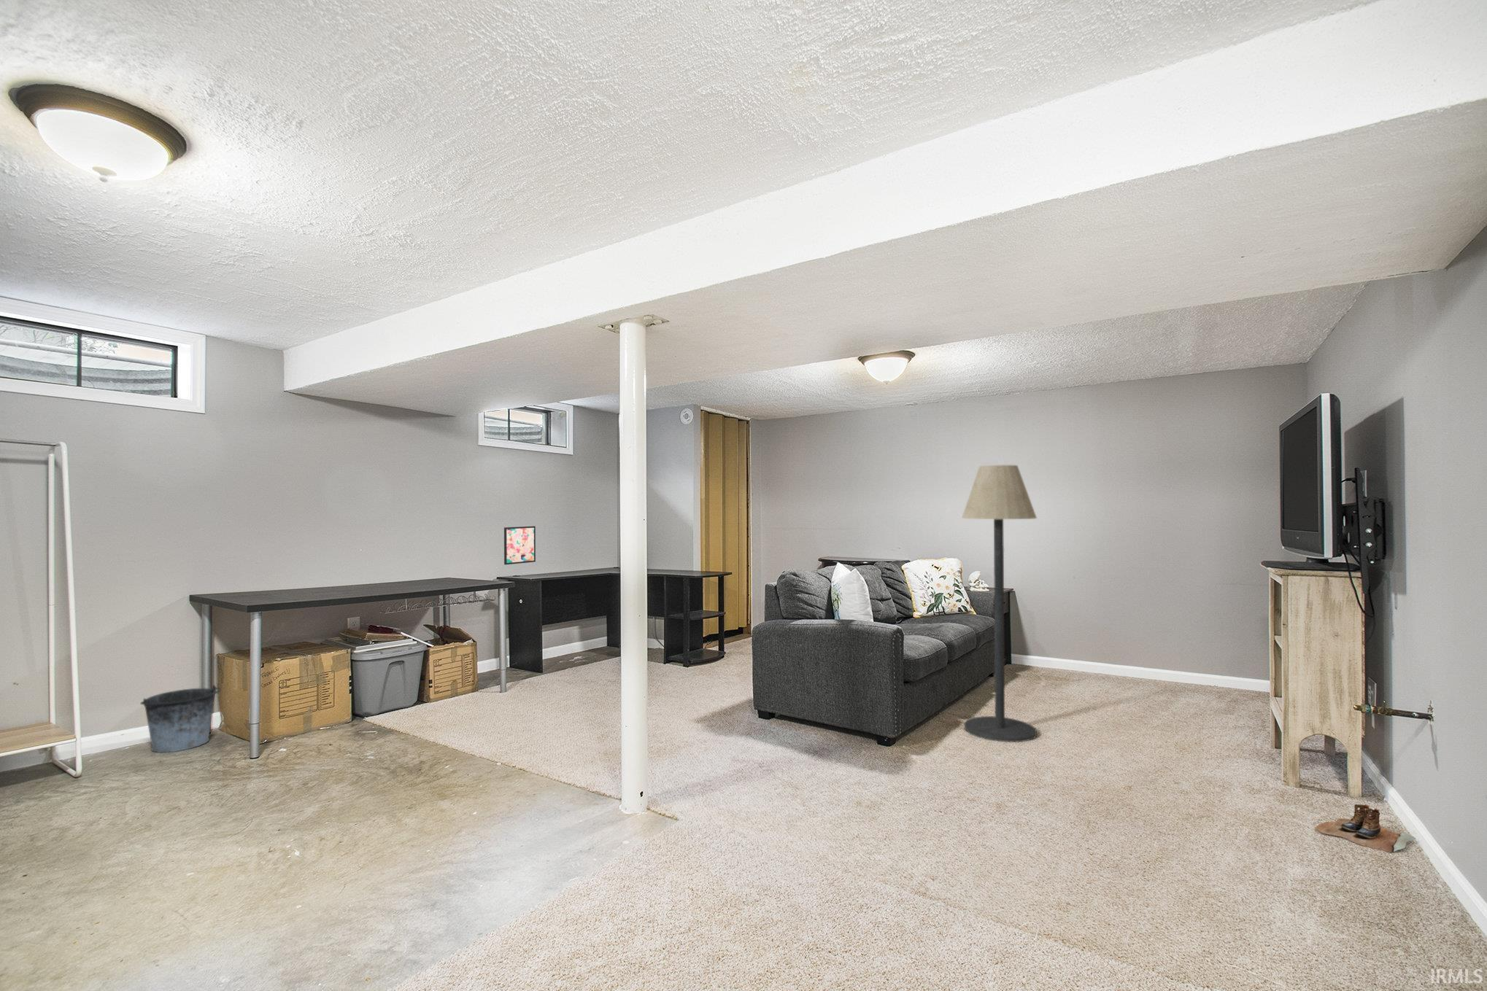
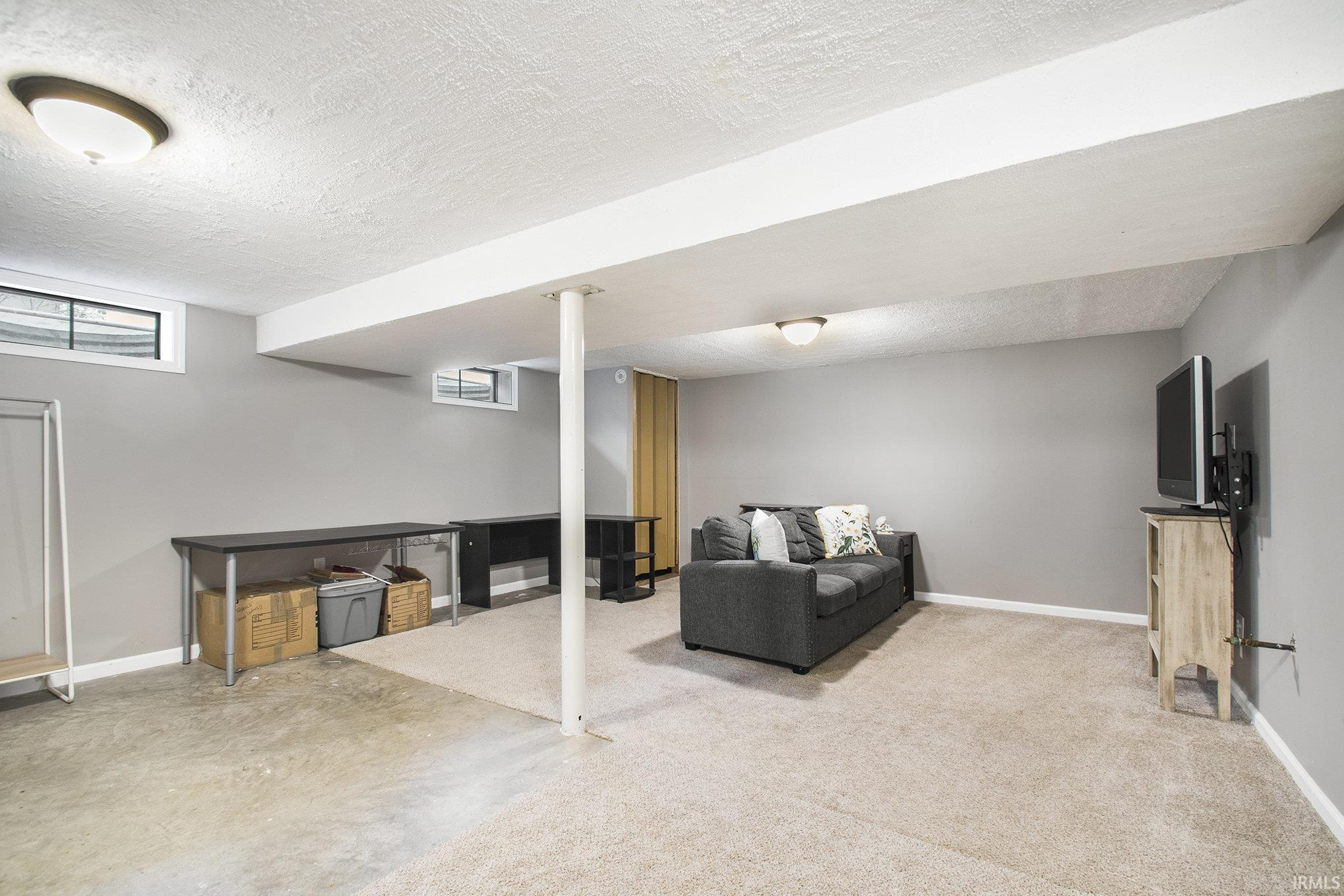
- floor lamp [961,465,1038,742]
- bucket [139,685,221,753]
- wall art [503,525,537,565]
- boots [1314,804,1417,853]
